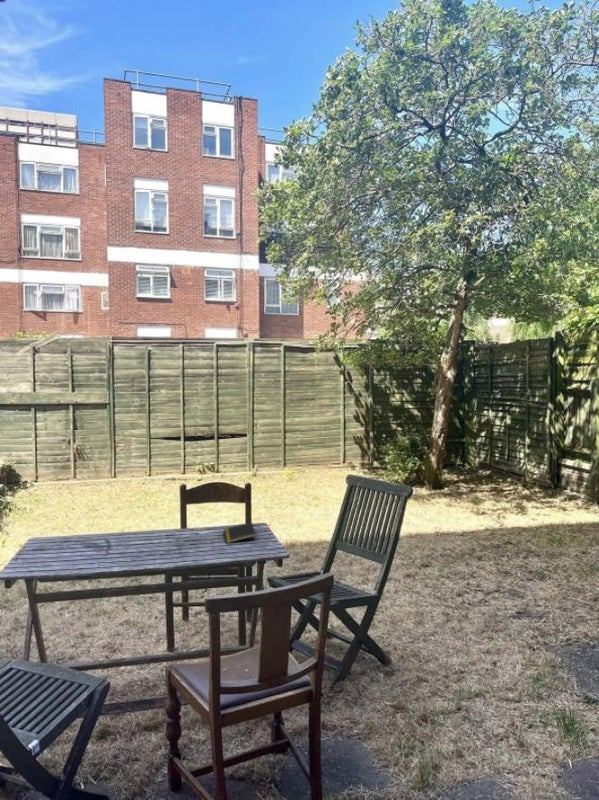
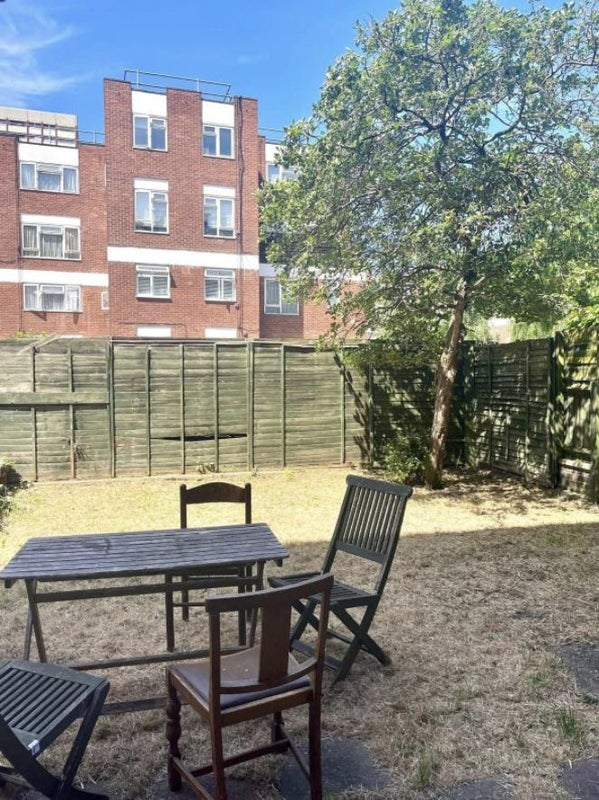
- notepad [222,521,258,544]
